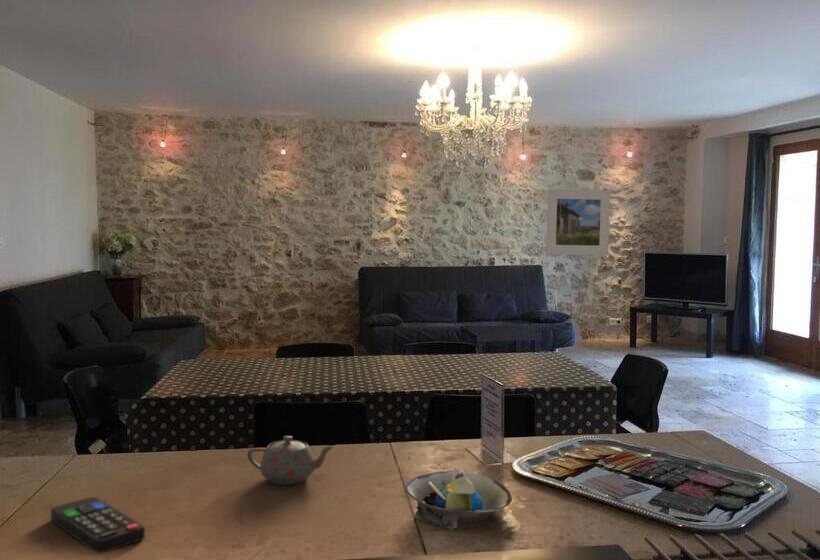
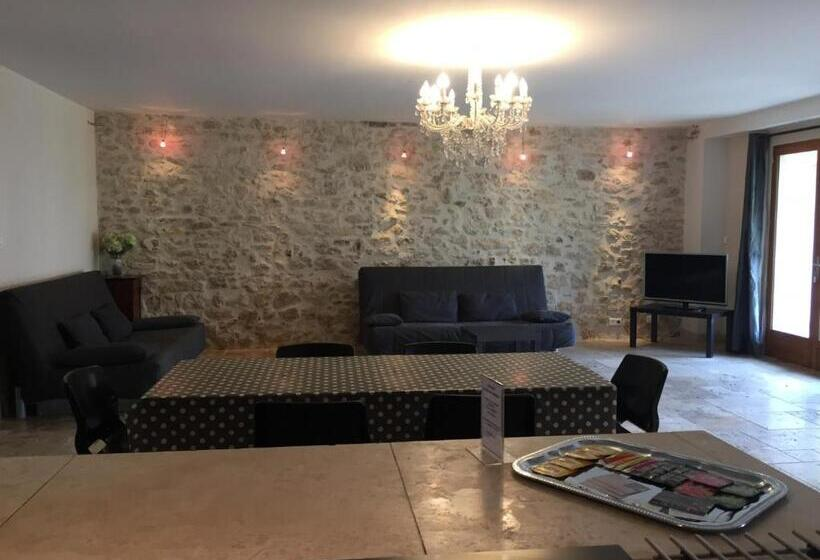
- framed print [545,188,611,256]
- decorative bowl [404,466,513,531]
- teapot [246,435,335,486]
- remote control [50,496,146,554]
